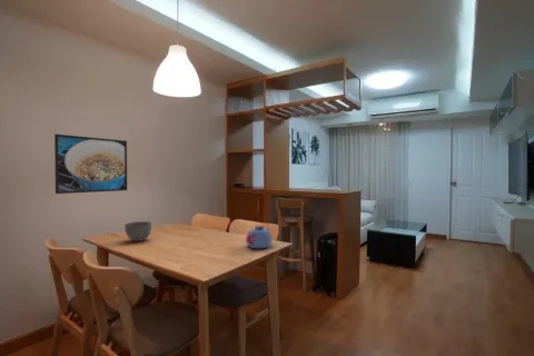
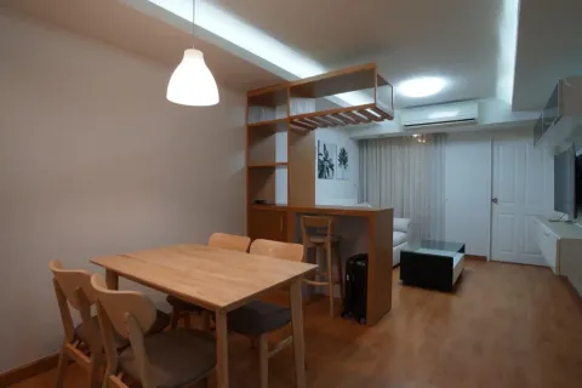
- bowl [123,220,152,243]
- teapot [245,225,274,249]
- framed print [53,134,128,195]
